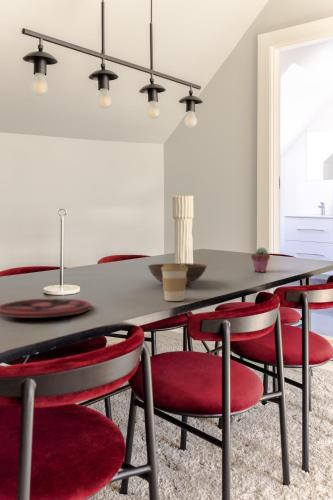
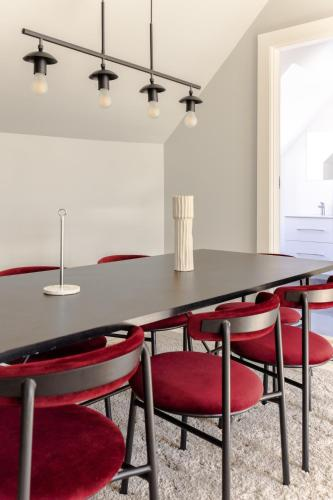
- coffee cup [161,263,187,302]
- bowl [147,262,208,286]
- potted succulent [250,246,271,273]
- plate [0,298,92,319]
